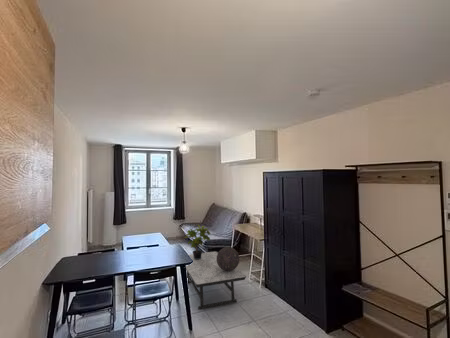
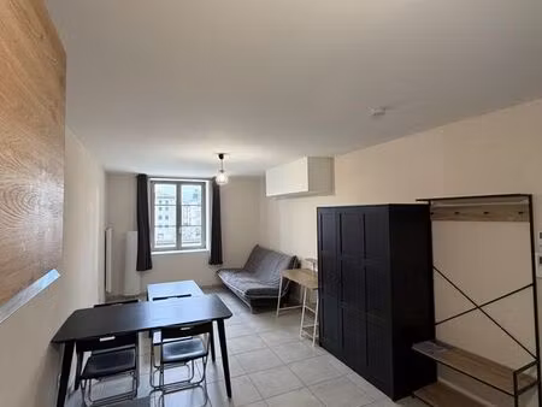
- decorative sphere [217,246,240,271]
- coffee table [185,251,247,310]
- potted plant [183,224,212,259]
